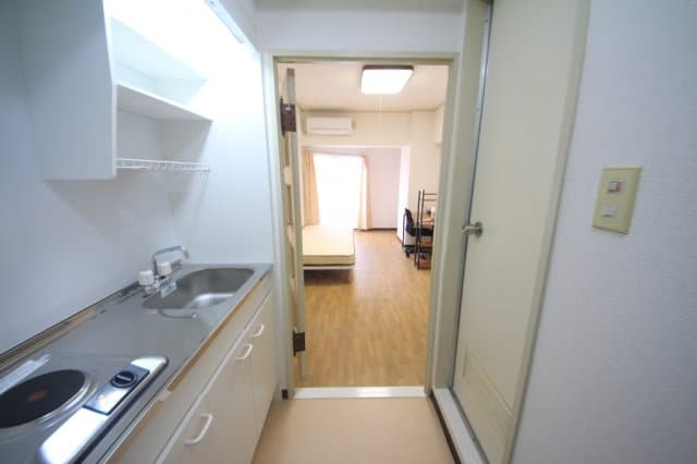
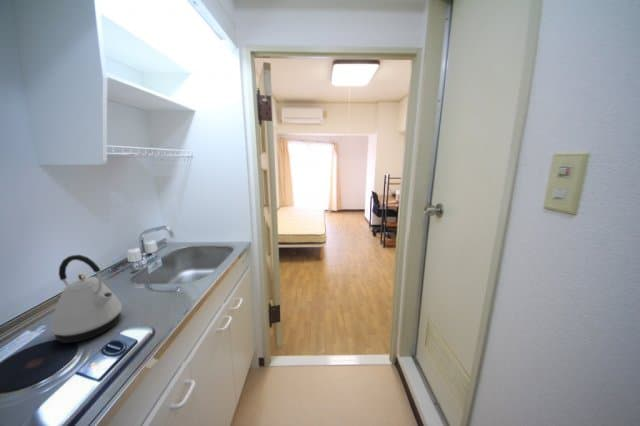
+ kettle [49,254,123,344]
